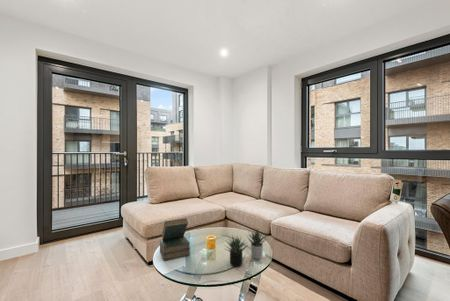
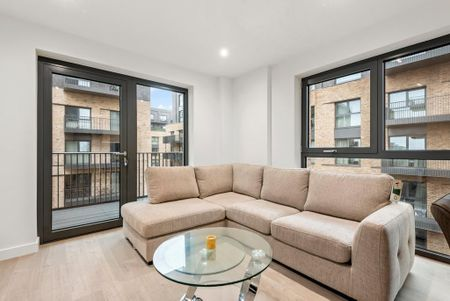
- book [159,218,191,262]
- succulent plant [224,228,269,268]
